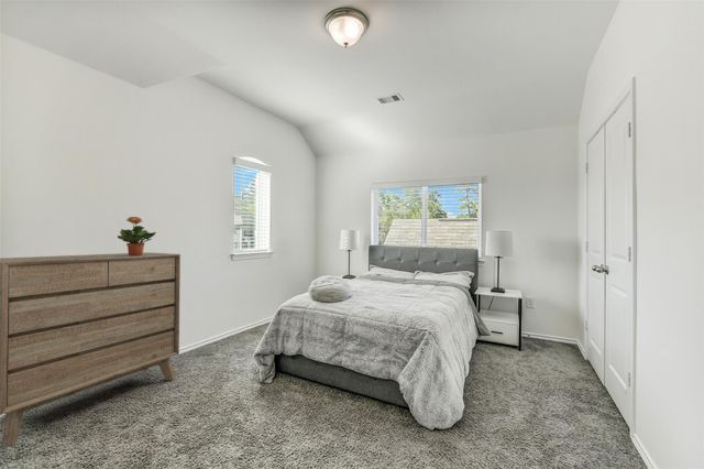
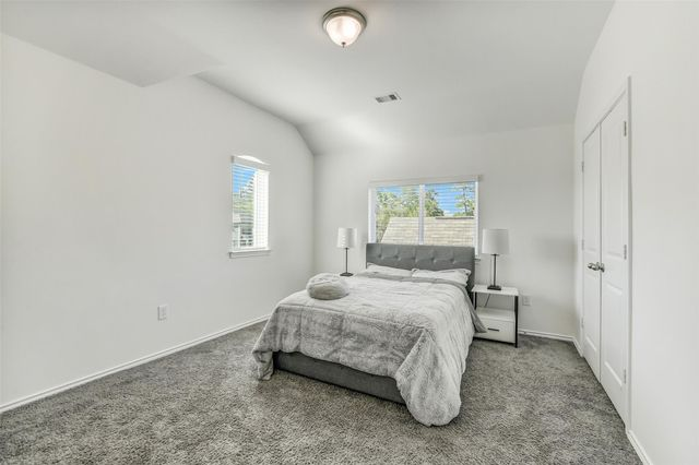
- potted plant [117,216,157,255]
- dresser [0,251,182,450]
